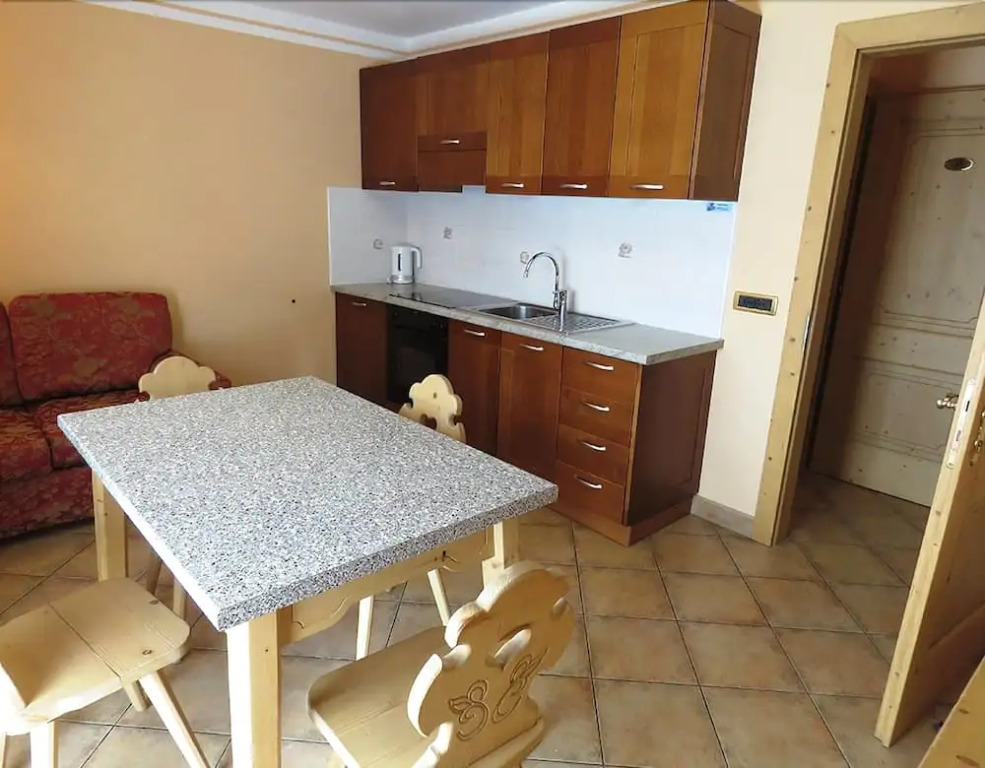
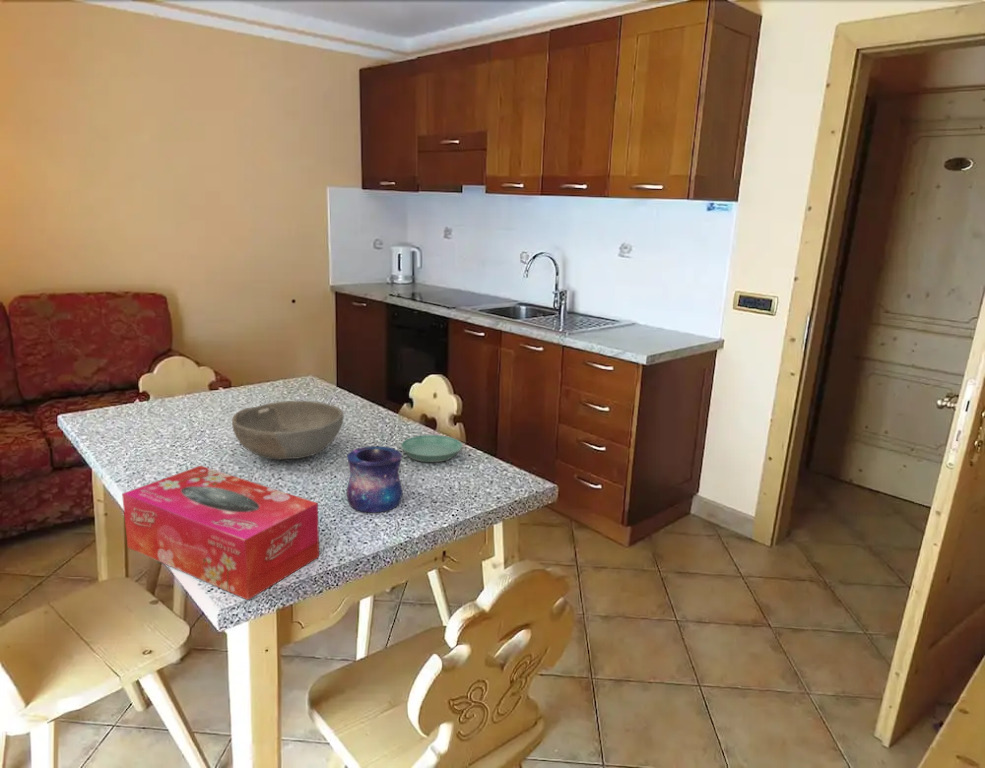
+ saucer [400,434,463,463]
+ bowl [231,400,345,460]
+ mug [346,445,404,514]
+ tissue box [121,465,320,601]
